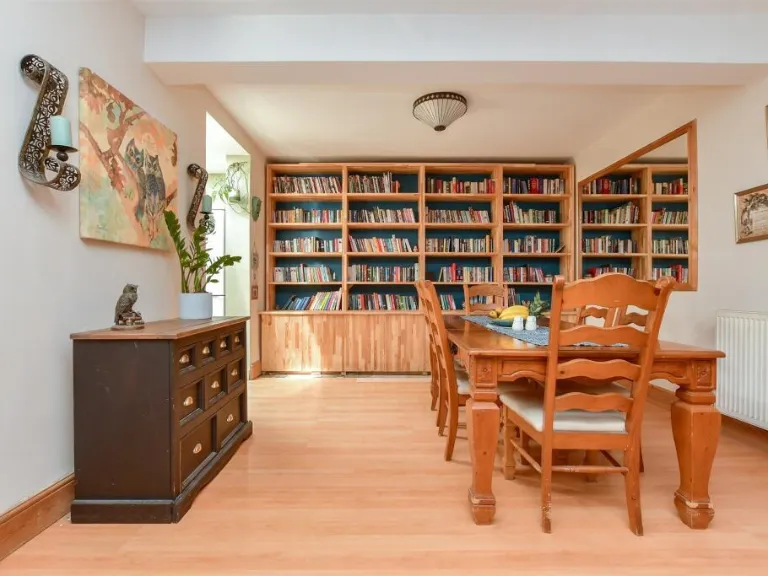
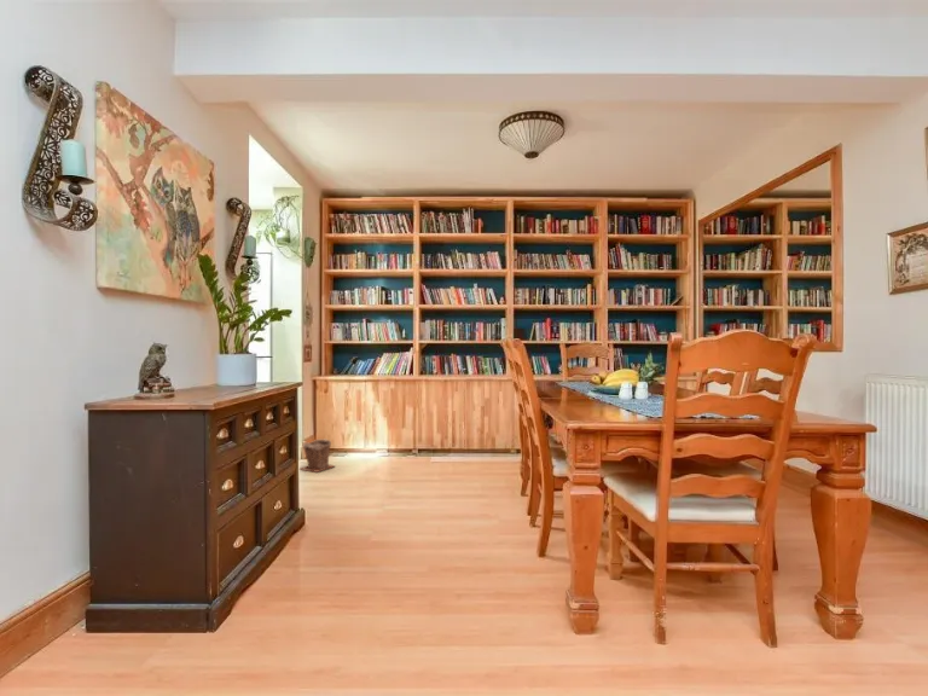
+ plant pot [298,437,336,474]
